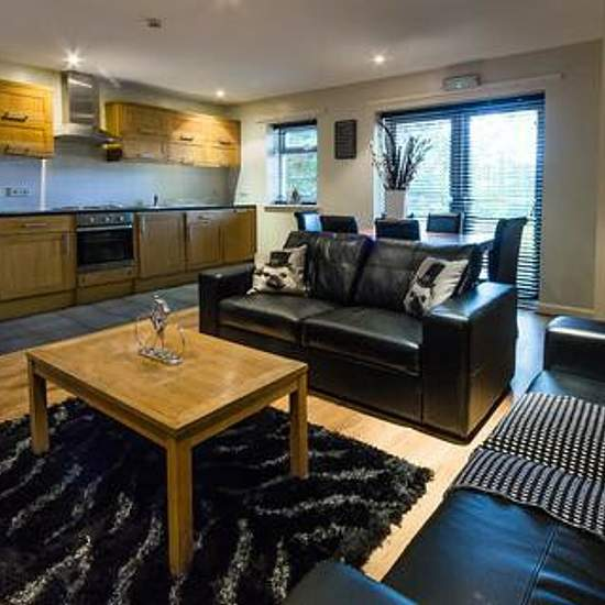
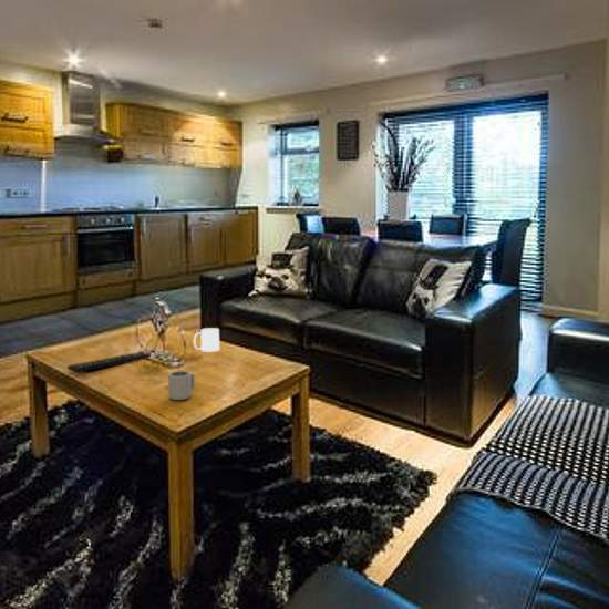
+ mug [193,327,220,353]
+ remote control [66,351,152,374]
+ cup [167,370,196,401]
